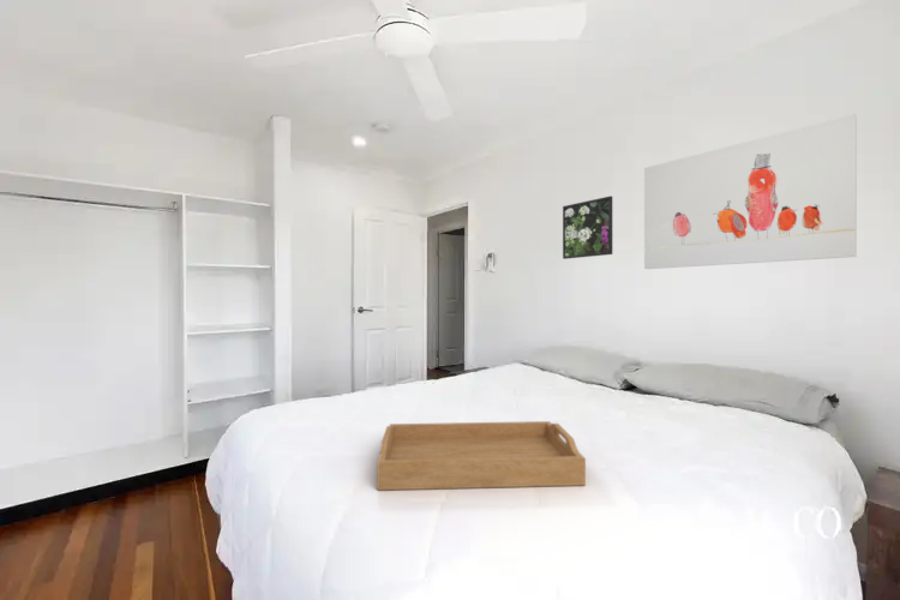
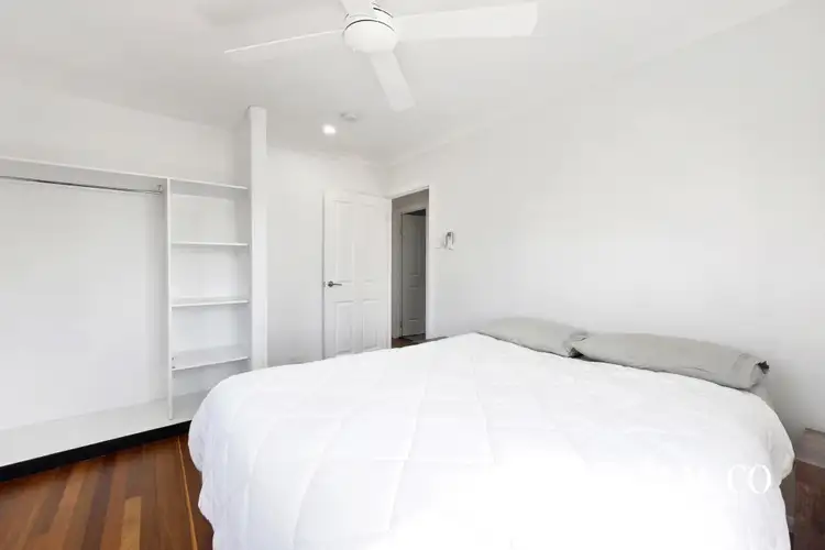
- serving tray [376,420,587,492]
- wall art [643,113,858,270]
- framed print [562,196,613,260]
